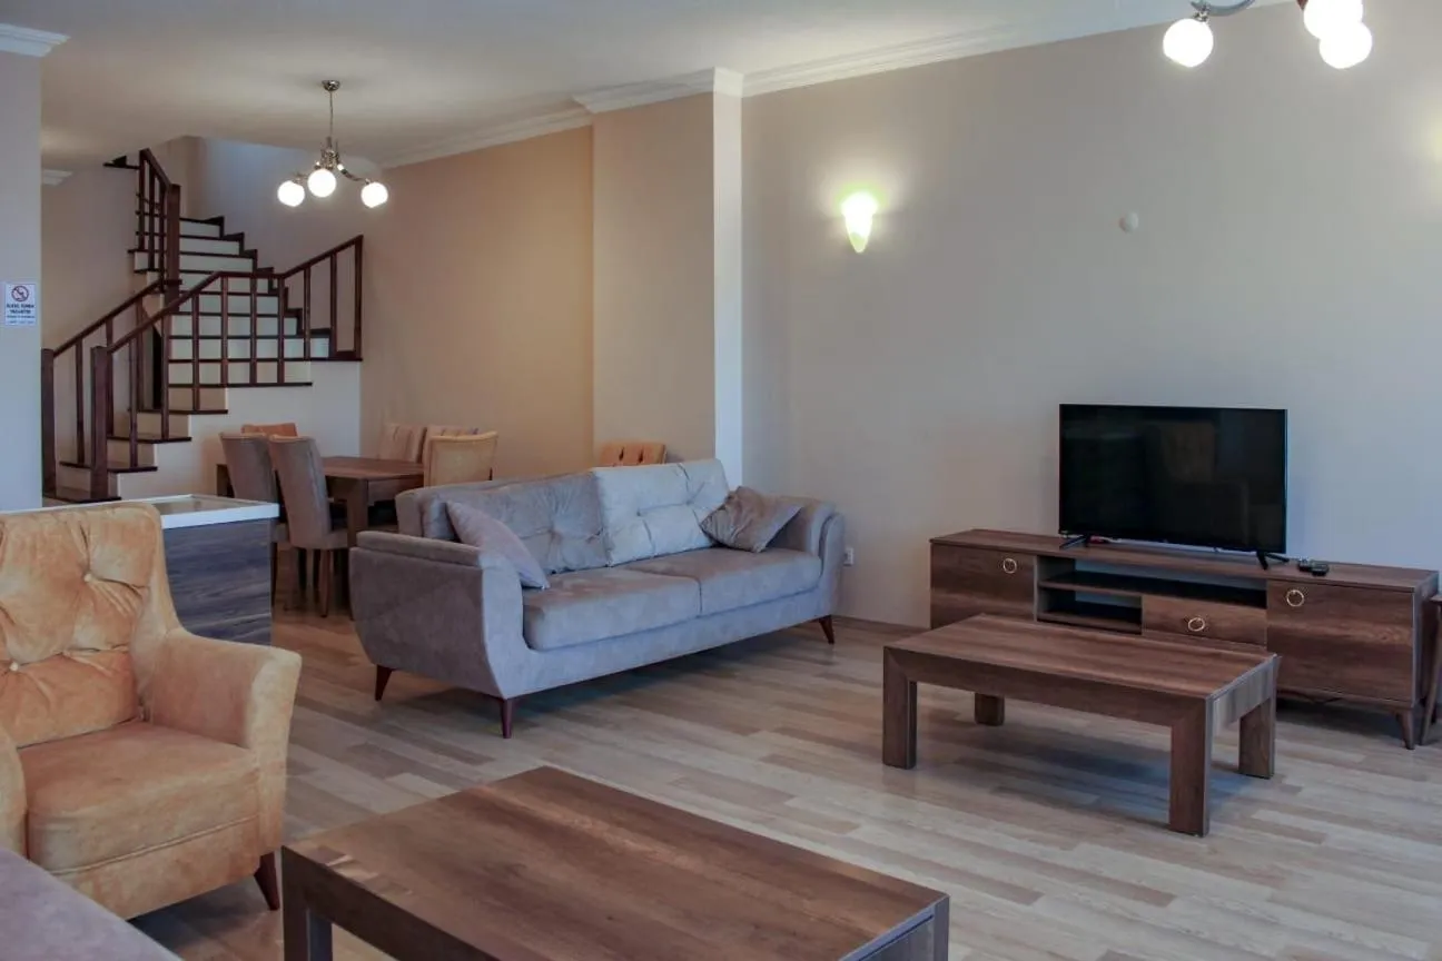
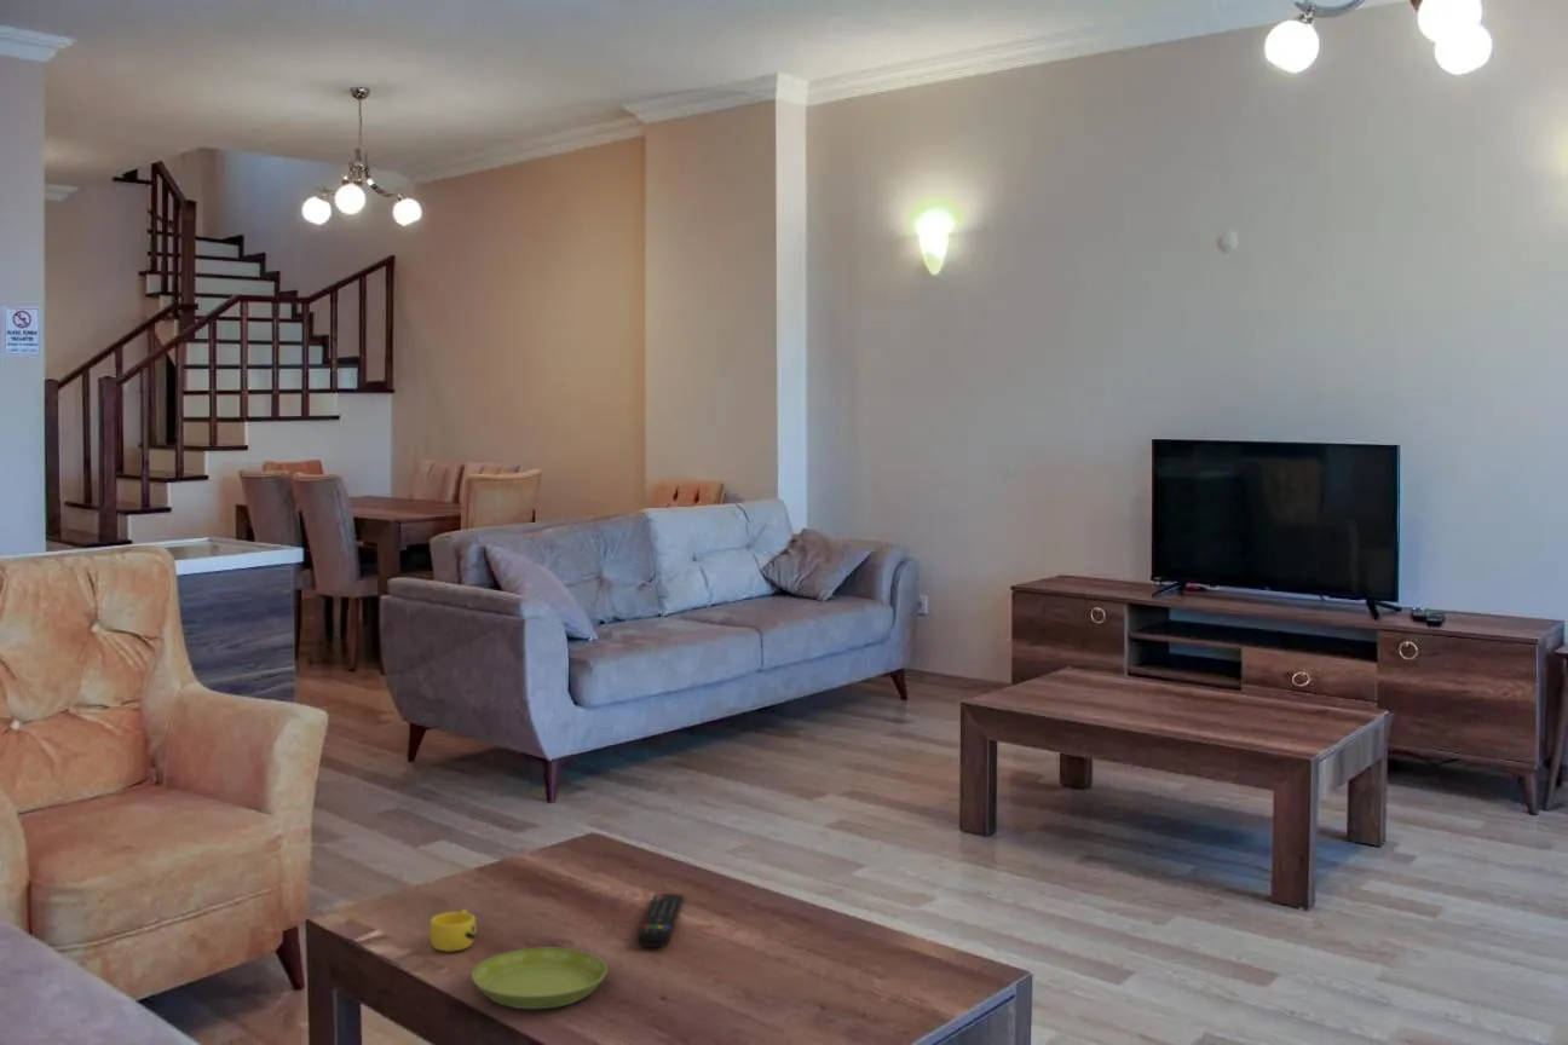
+ saucer [471,946,609,1010]
+ cup [428,908,478,953]
+ remote control [635,893,685,948]
